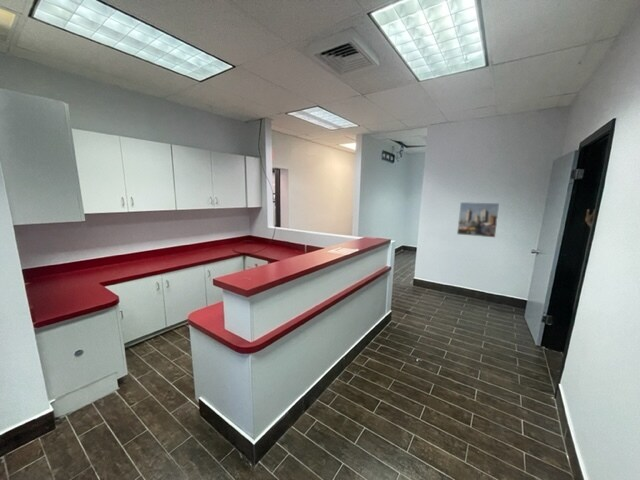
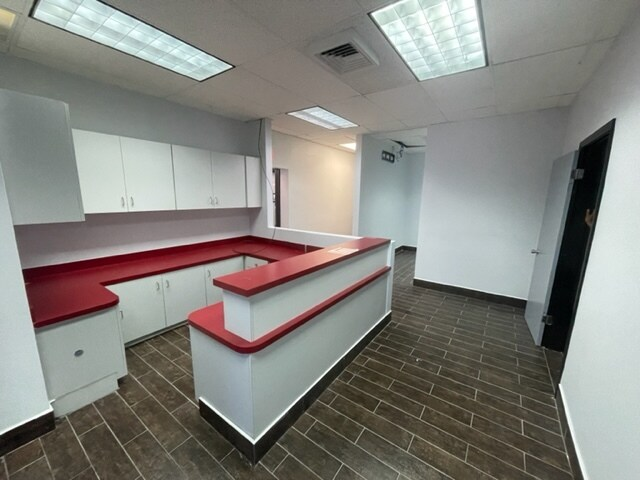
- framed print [456,201,501,239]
